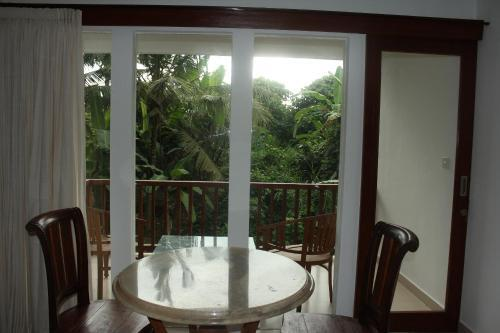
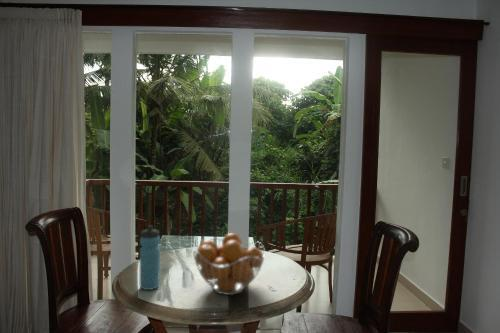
+ fruit basket [192,232,266,296]
+ water bottle [139,225,161,291]
